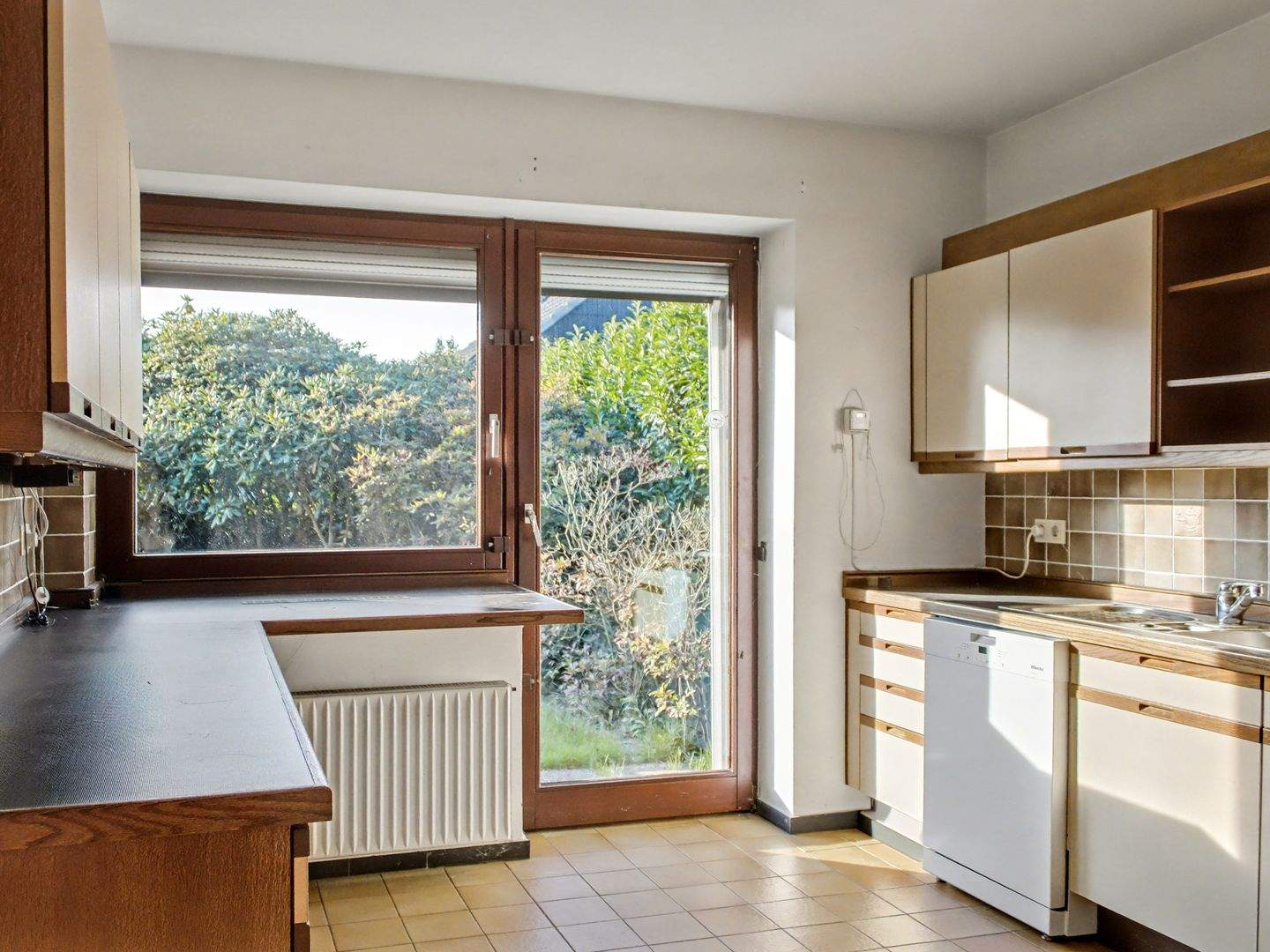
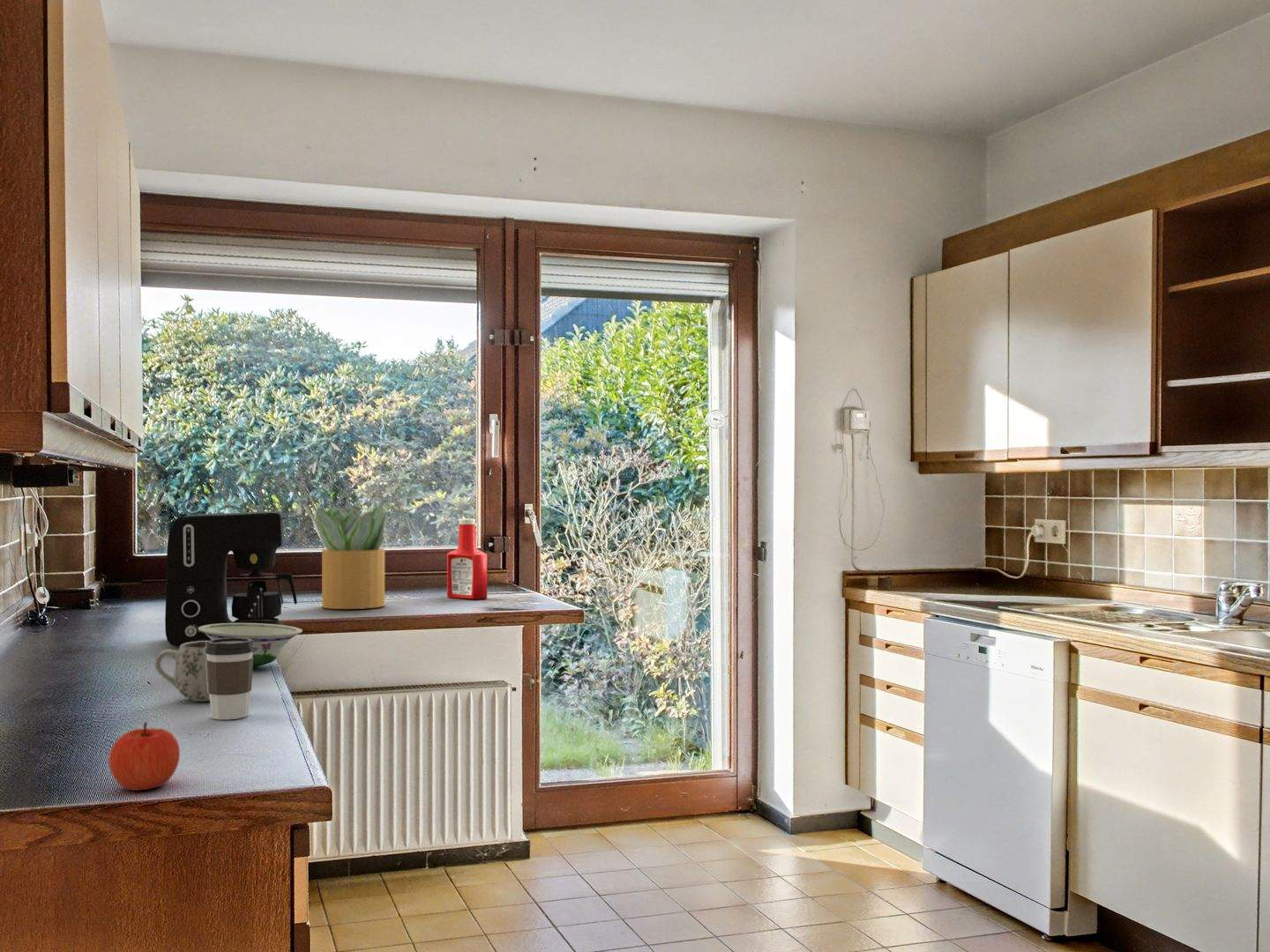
+ coffee maker [164,510,298,648]
+ mug [154,641,210,703]
+ soap bottle [446,518,488,600]
+ potted plant [310,504,387,610]
+ coffee cup [205,638,255,720]
+ apple [108,721,181,792]
+ bowl [198,623,303,669]
